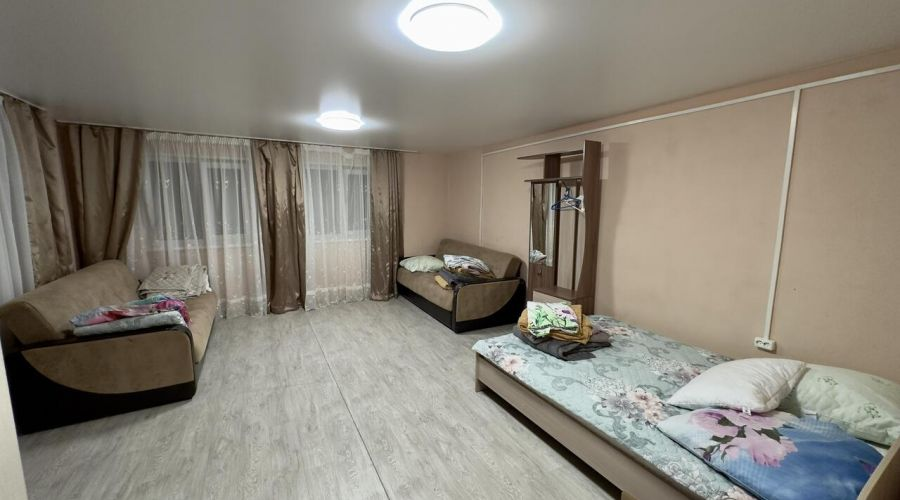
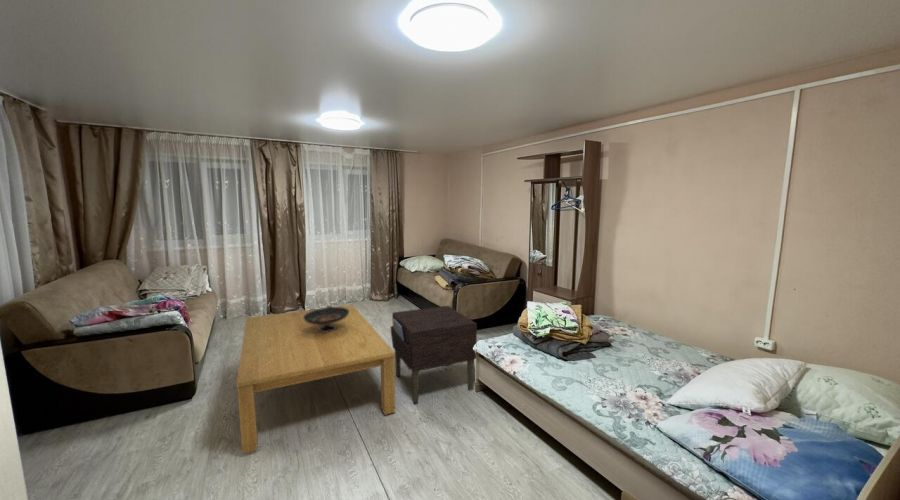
+ nightstand [389,305,478,404]
+ coffee table [235,304,396,455]
+ decorative bowl [303,305,349,332]
